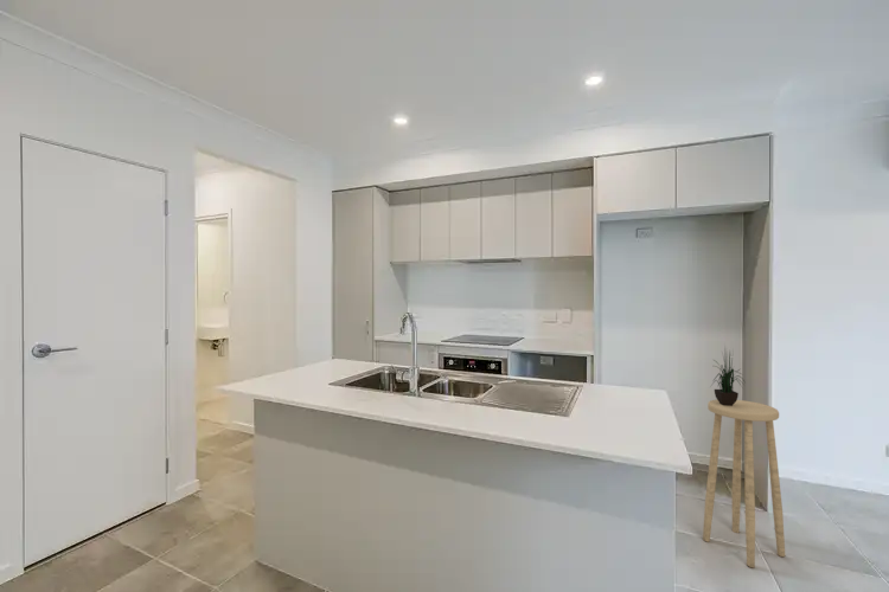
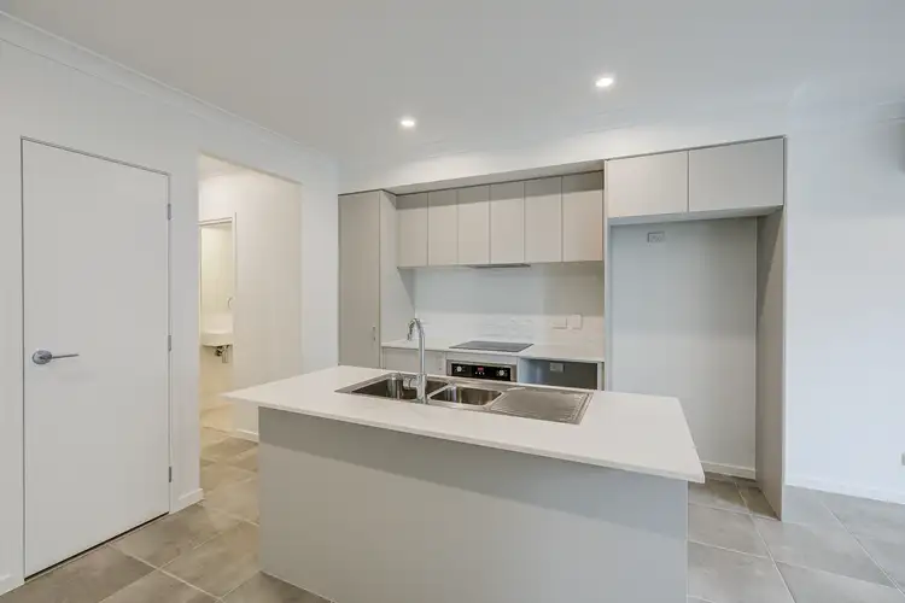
- stool [702,399,786,568]
- potted plant [709,342,746,406]
